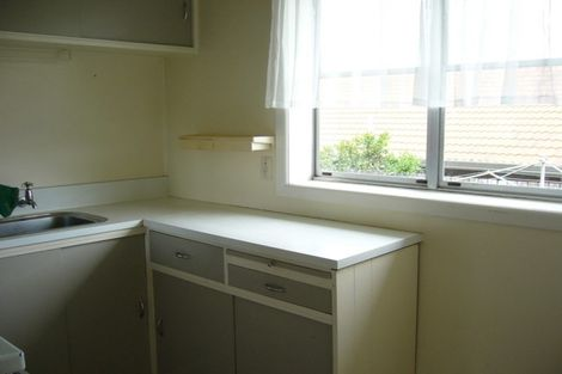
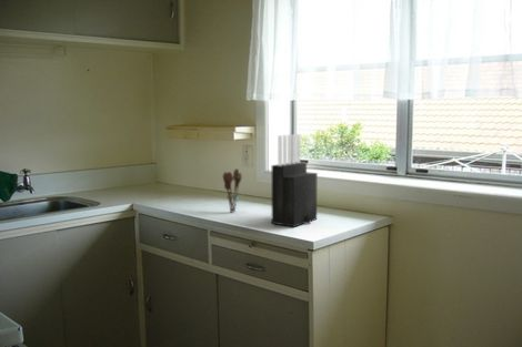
+ utensil holder [222,167,243,214]
+ knife block [271,133,319,228]
